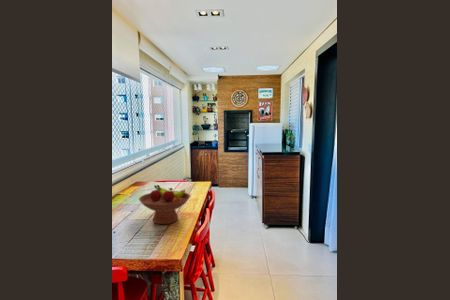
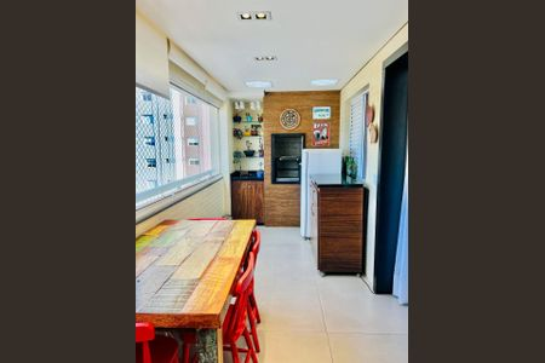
- fruit bowl [138,184,191,225]
